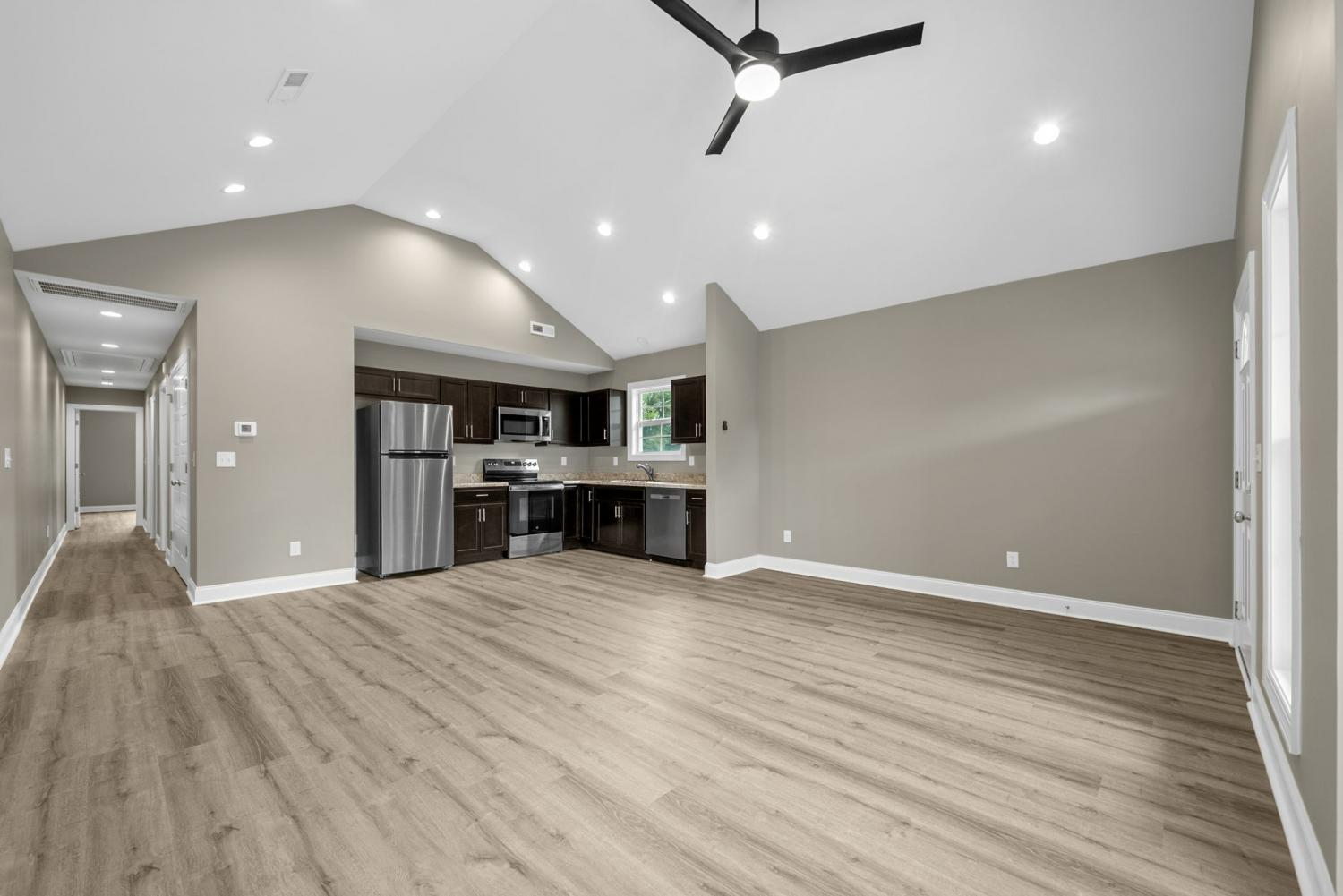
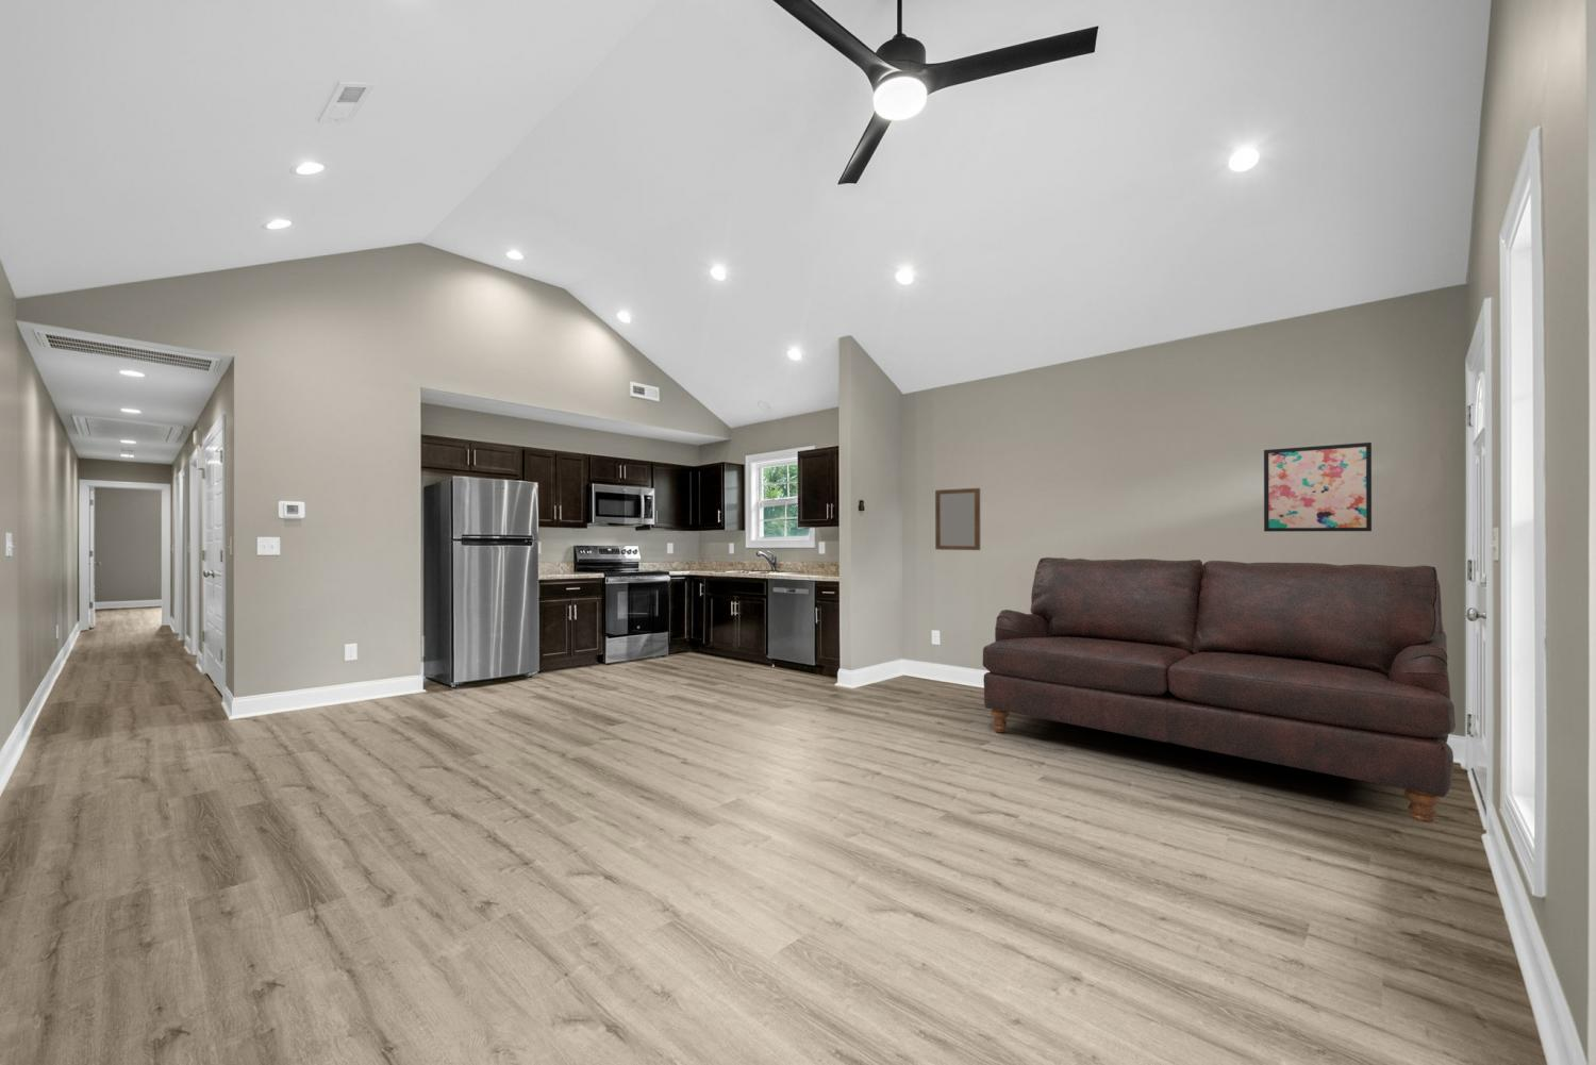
+ home mirror [934,487,980,552]
+ wall art [1263,441,1373,532]
+ sofa [982,556,1457,824]
